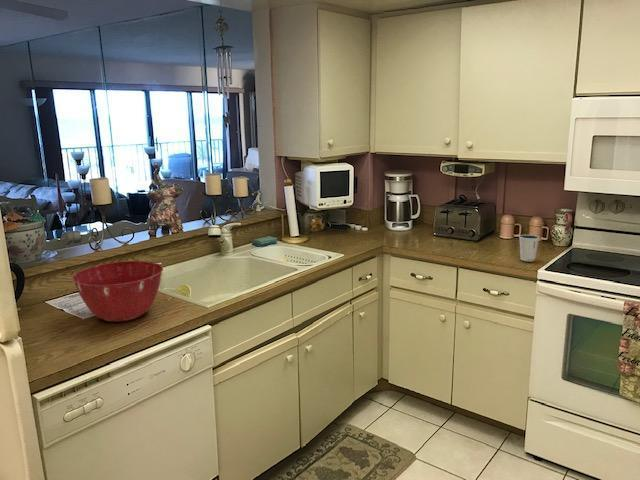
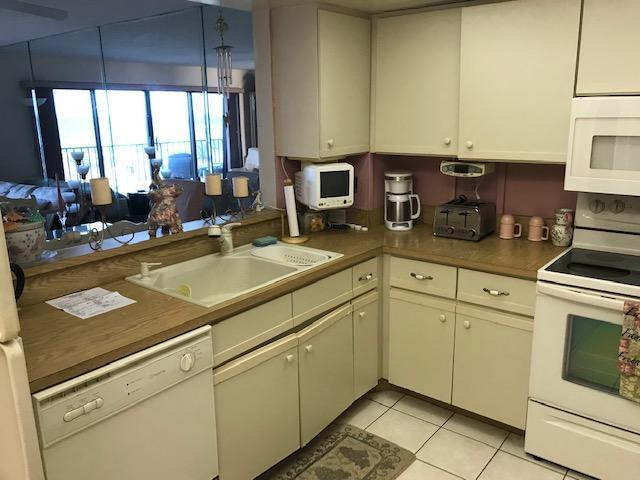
- dixie cup [518,234,540,262]
- mixing bowl [71,260,164,323]
